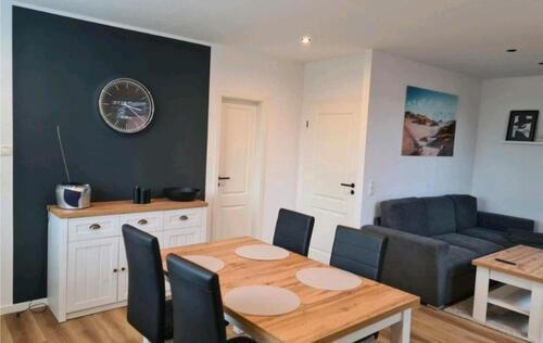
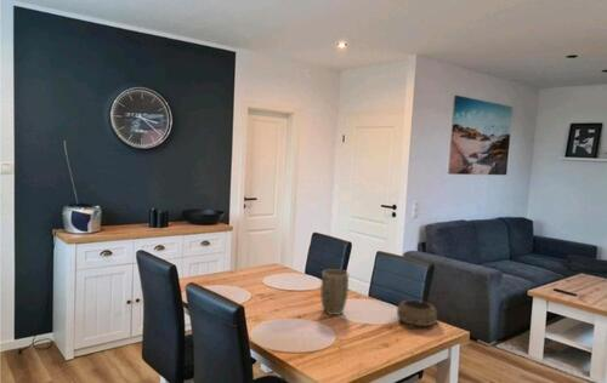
+ decorative bowl [396,299,439,330]
+ plant pot [319,268,350,316]
